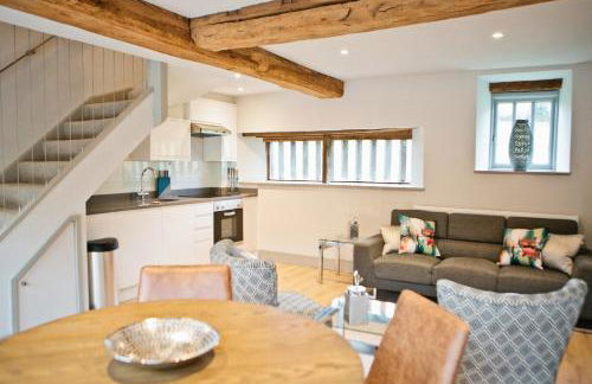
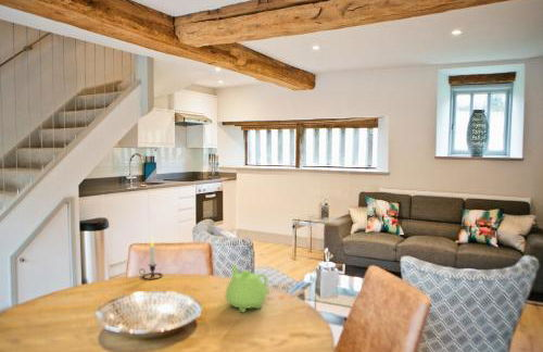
+ teapot [225,263,270,314]
+ candle [138,236,164,280]
